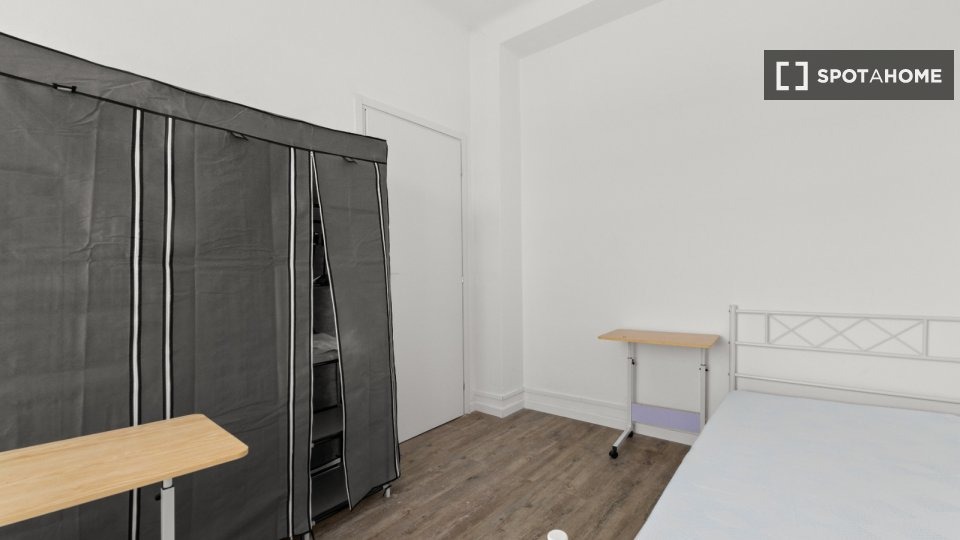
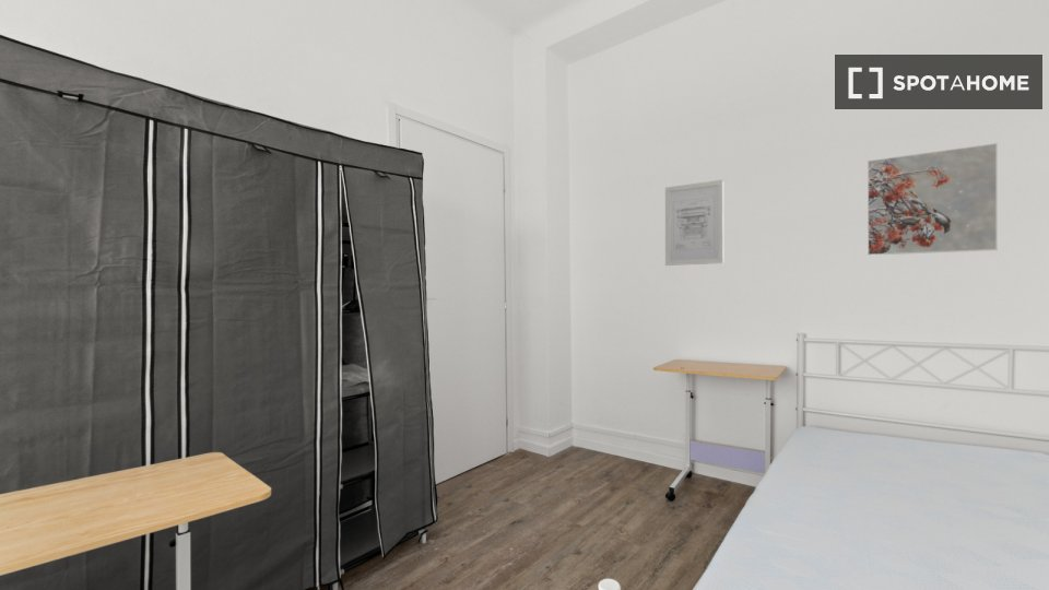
+ wall art [664,178,724,267]
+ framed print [867,142,999,257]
